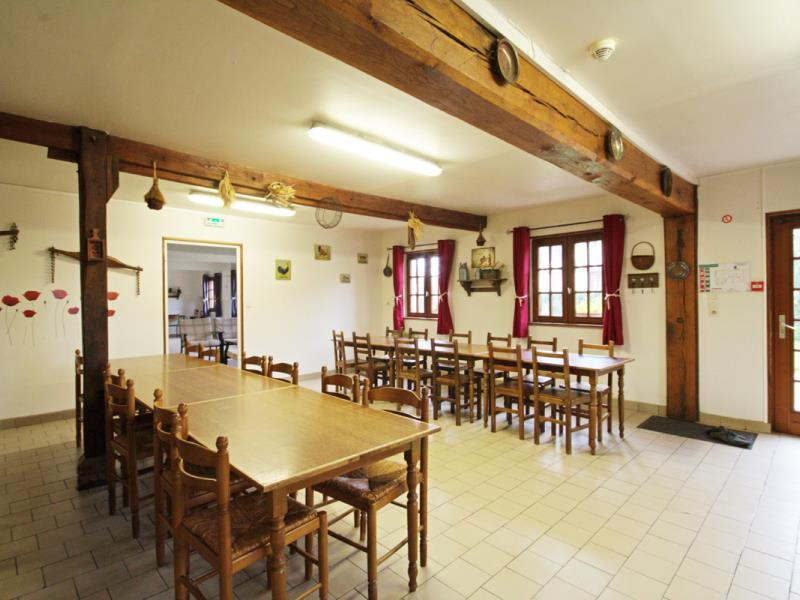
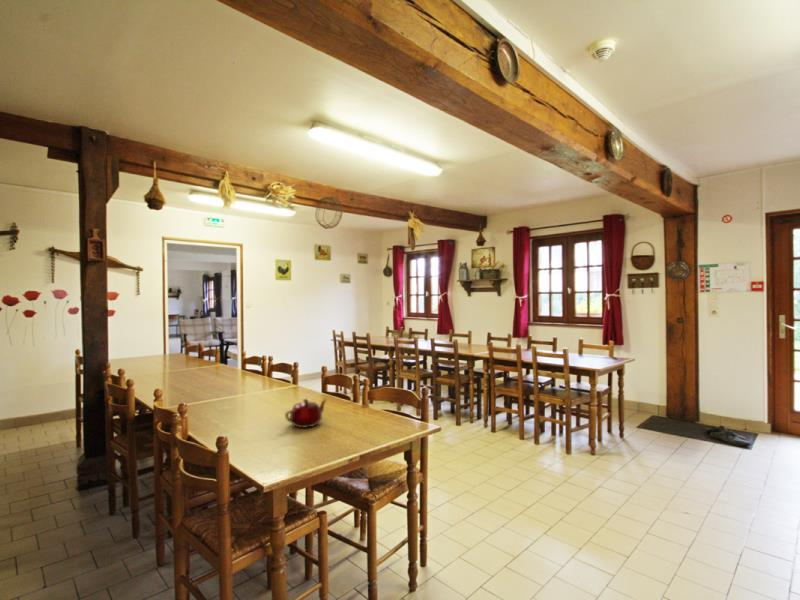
+ teapot [284,398,328,429]
